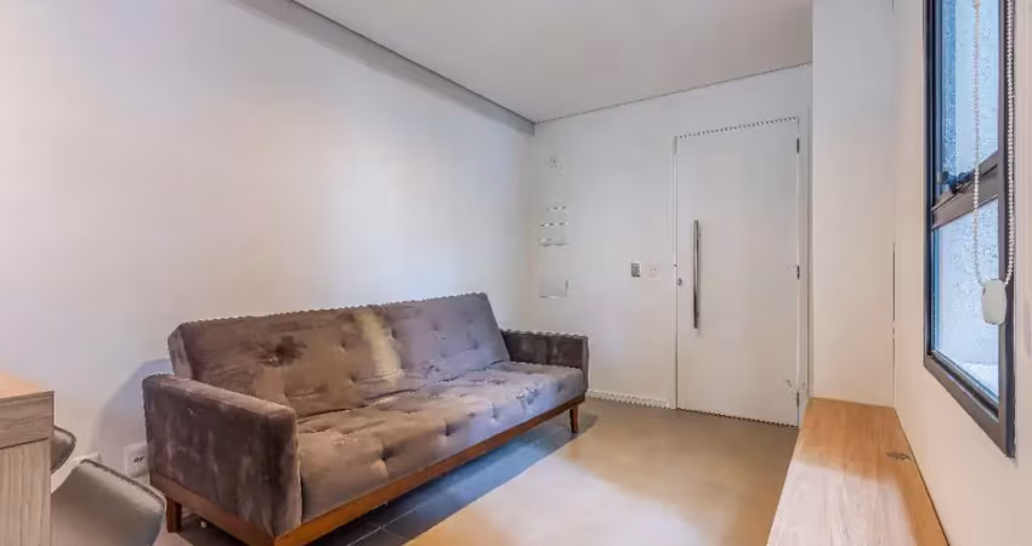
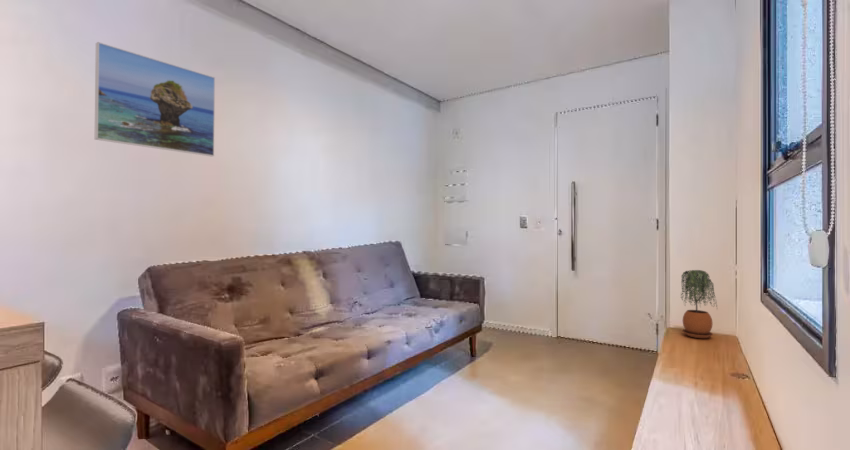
+ potted plant [680,269,719,339]
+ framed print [94,41,216,157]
